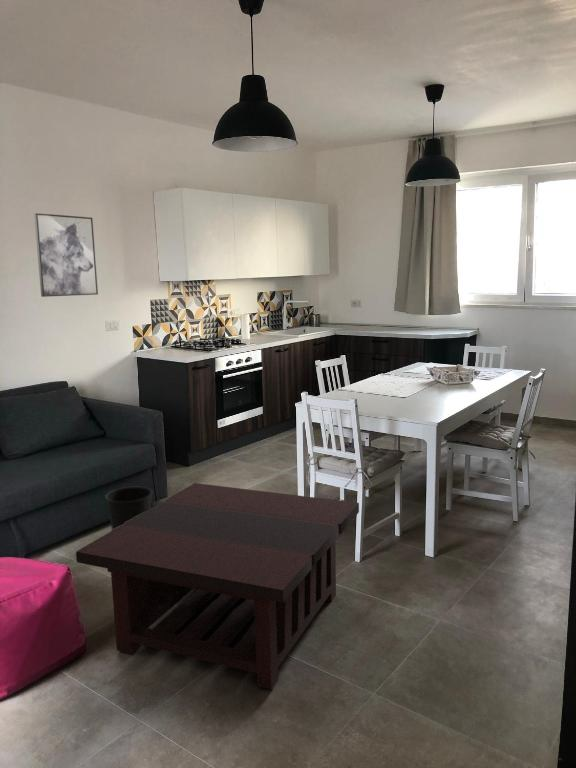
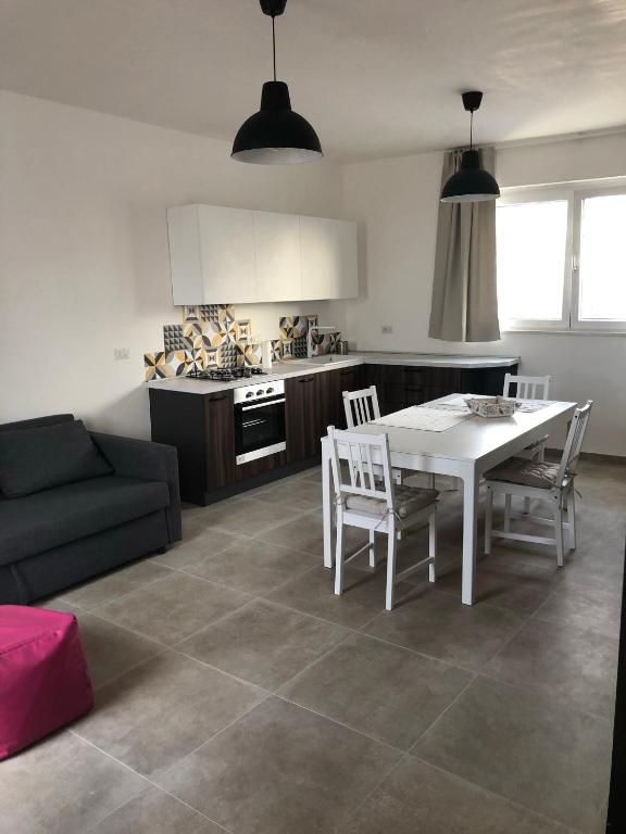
- wall art [33,212,99,298]
- coffee table [75,482,360,691]
- wastebasket [104,486,153,531]
